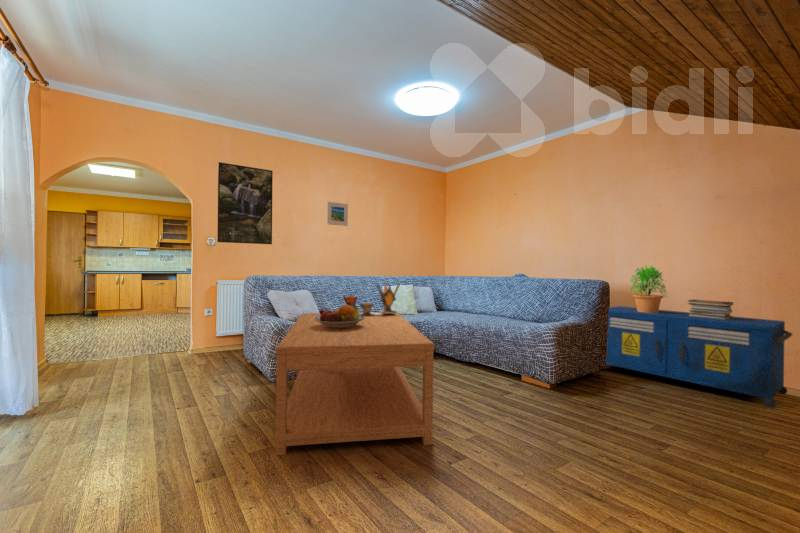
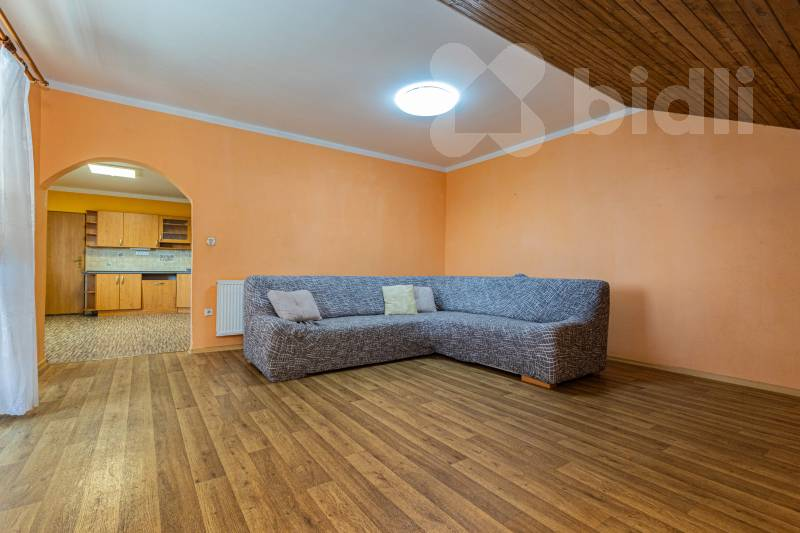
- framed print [216,161,274,245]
- potted plant [628,265,669,313]
- book stack [686,299,734,320]
- pottery [342,283,401,315]
- storage cabinet [605,305,793,409]
- fruit bowl [314,304,365,329]
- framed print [326,201,349,227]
- coffee table [274,312,435,456]
